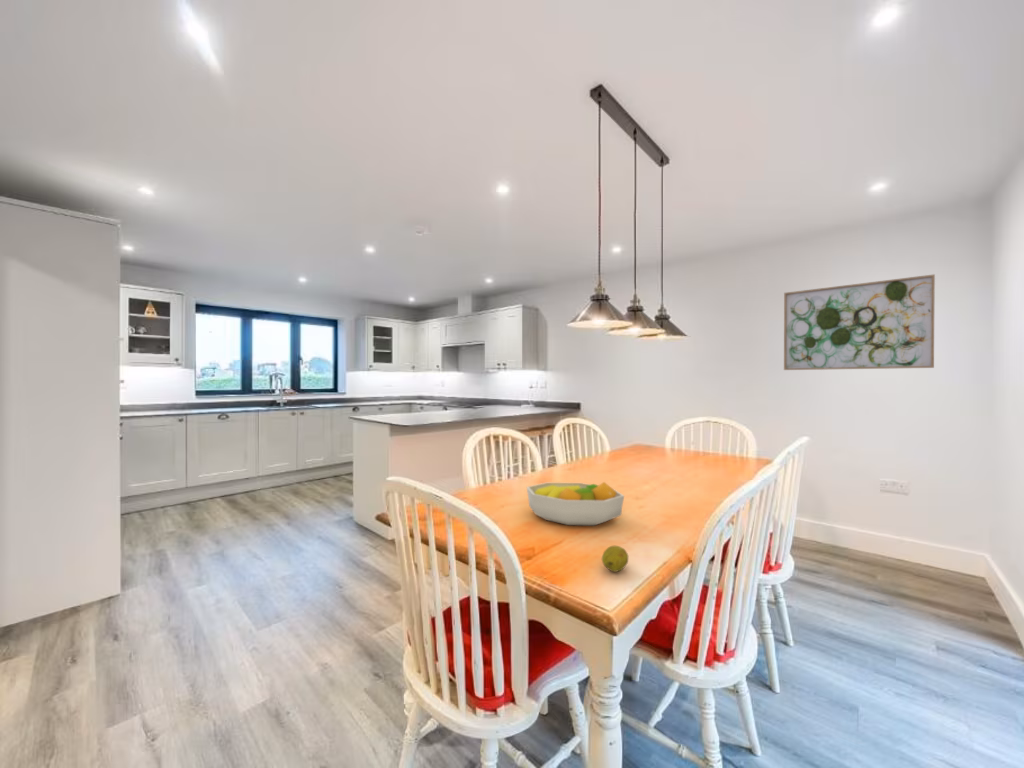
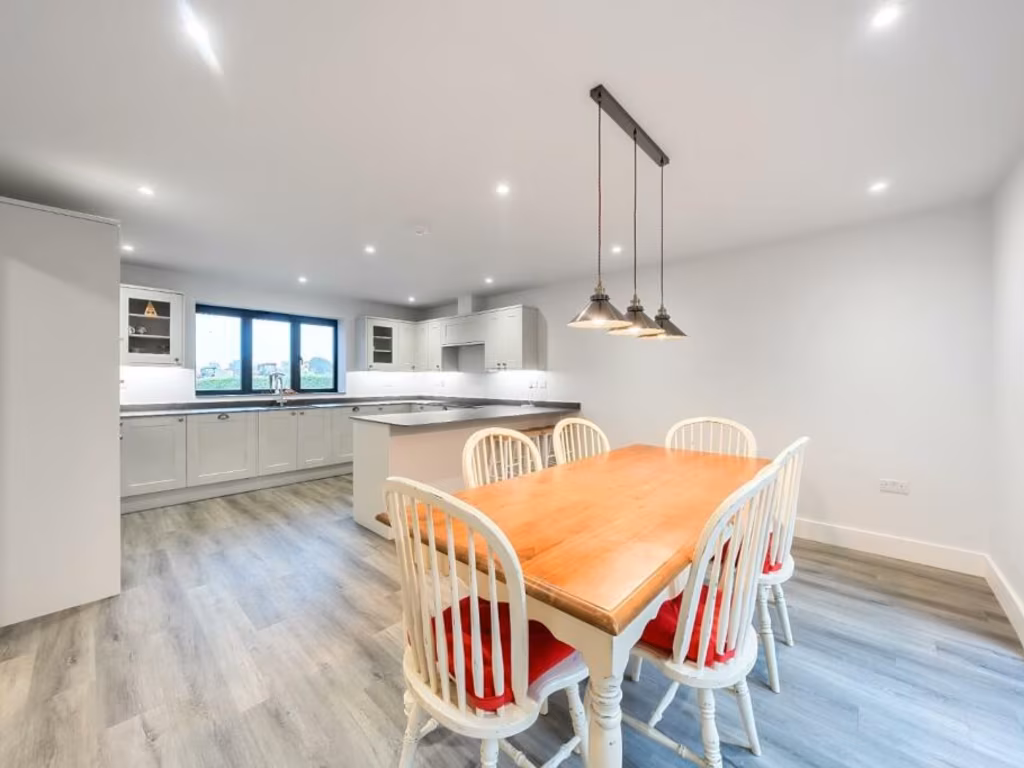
- wall art [783,273,936,371]
- fruit [601,545,629,573]
- fruit bowl [526,481,625,527]
